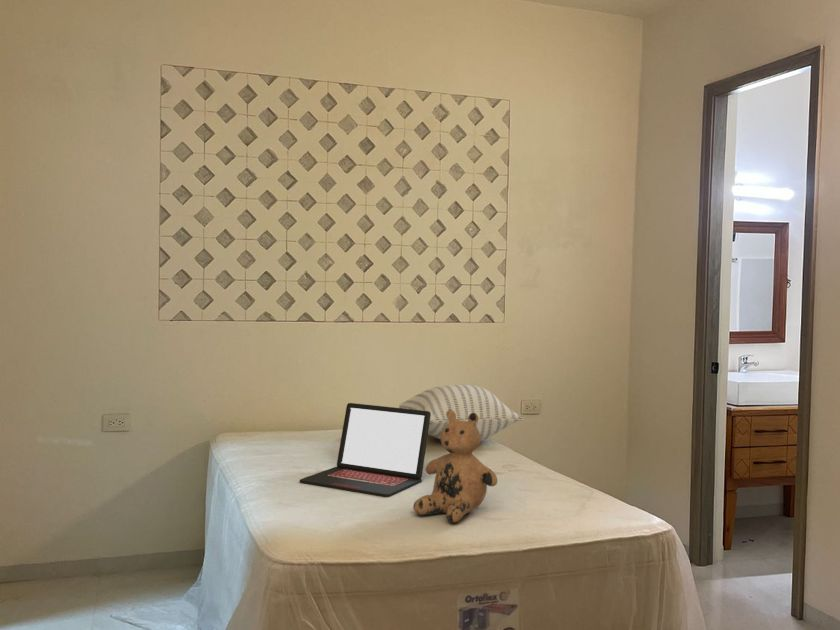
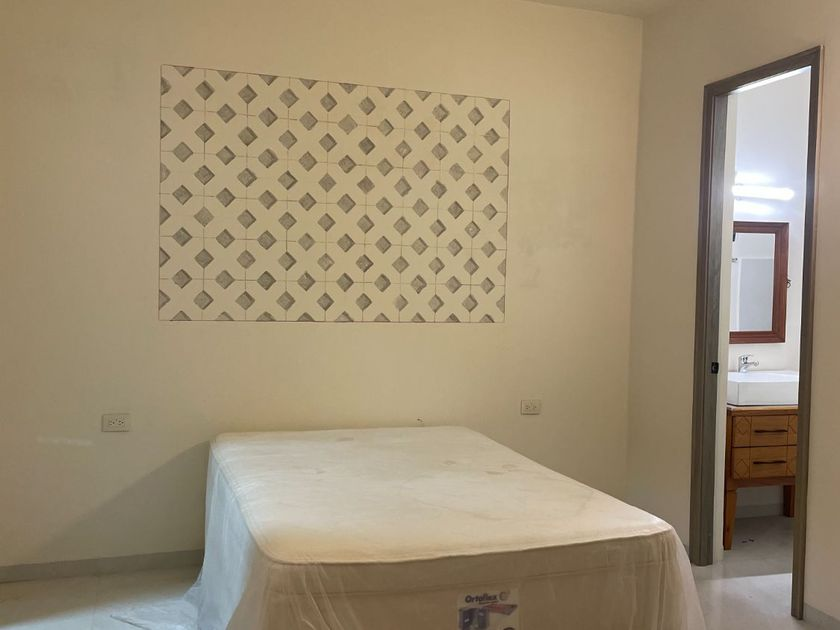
- pillow [398,384,524,441]
- laptop [299,402,431,498]
- teddy bear [412,410,498,524]
